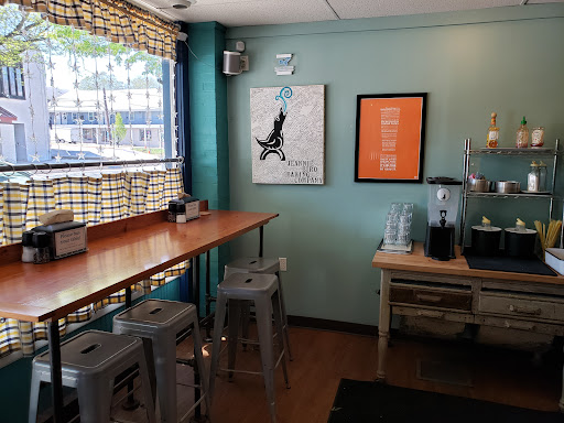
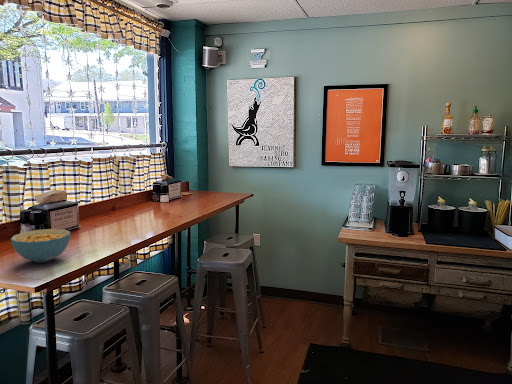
+ cereal bowl [10,228,71,263]
